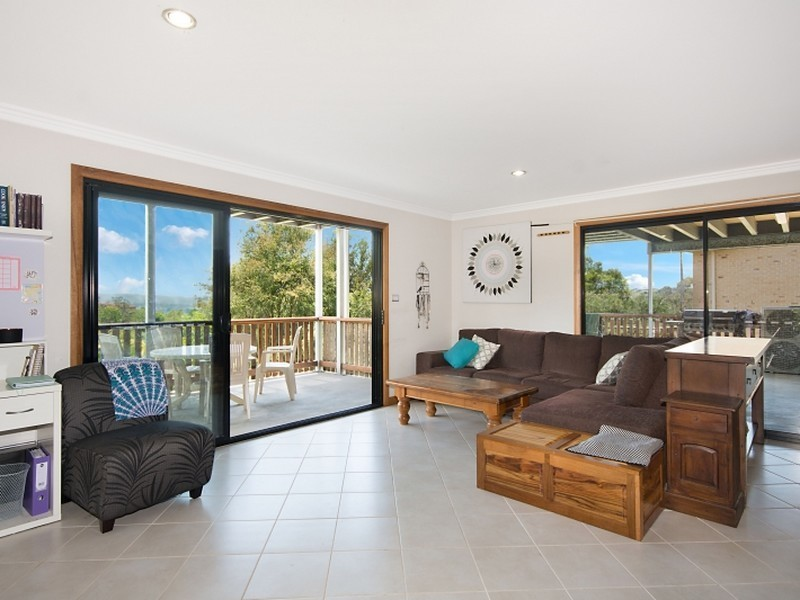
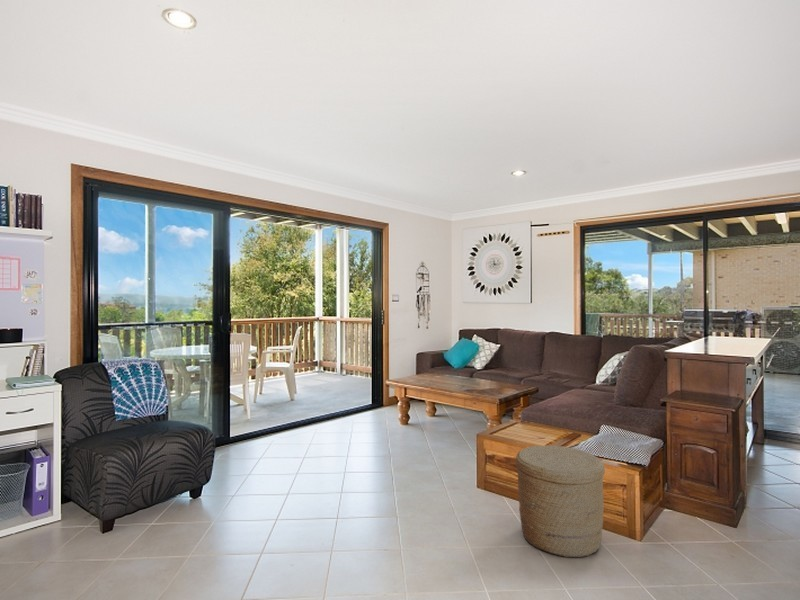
+ woven basket [514,445,606,558]
